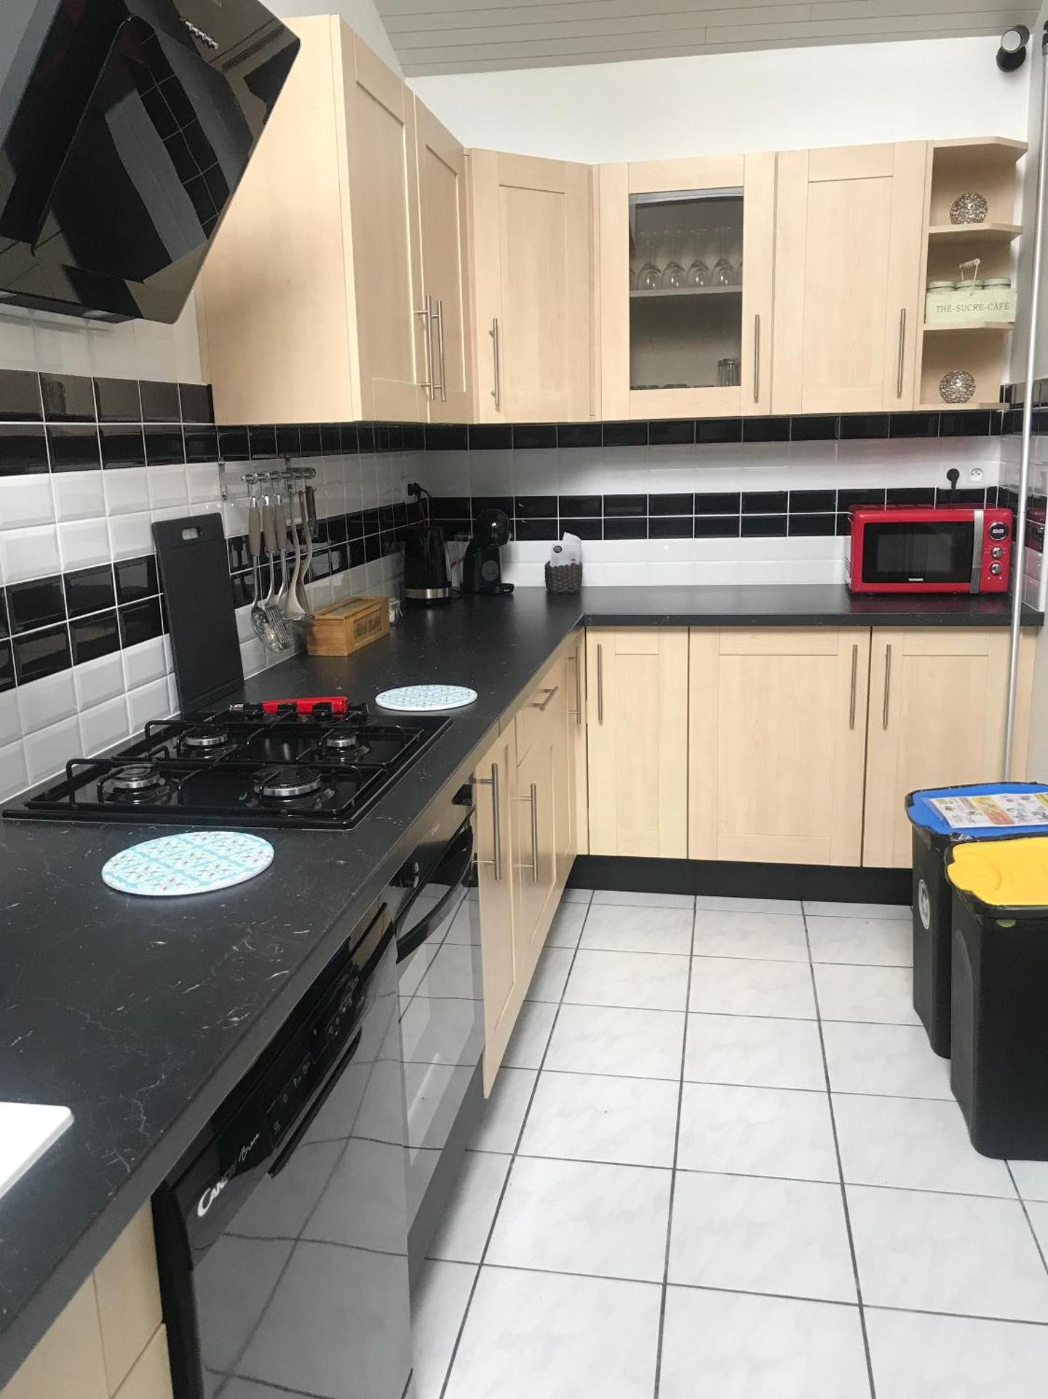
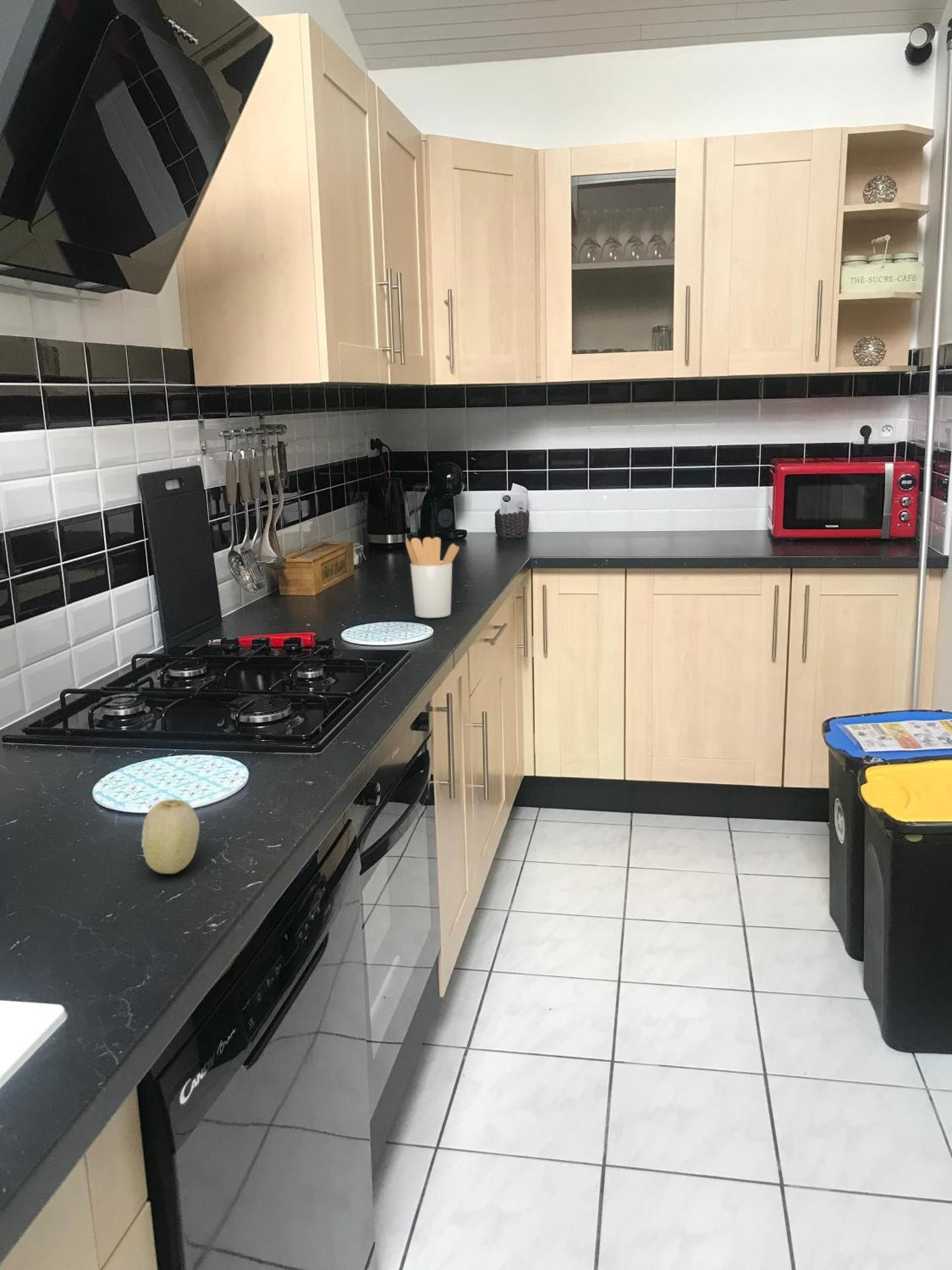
+ fruit [141,798,200,874]
+ utensil holder [405,536,460,618]
